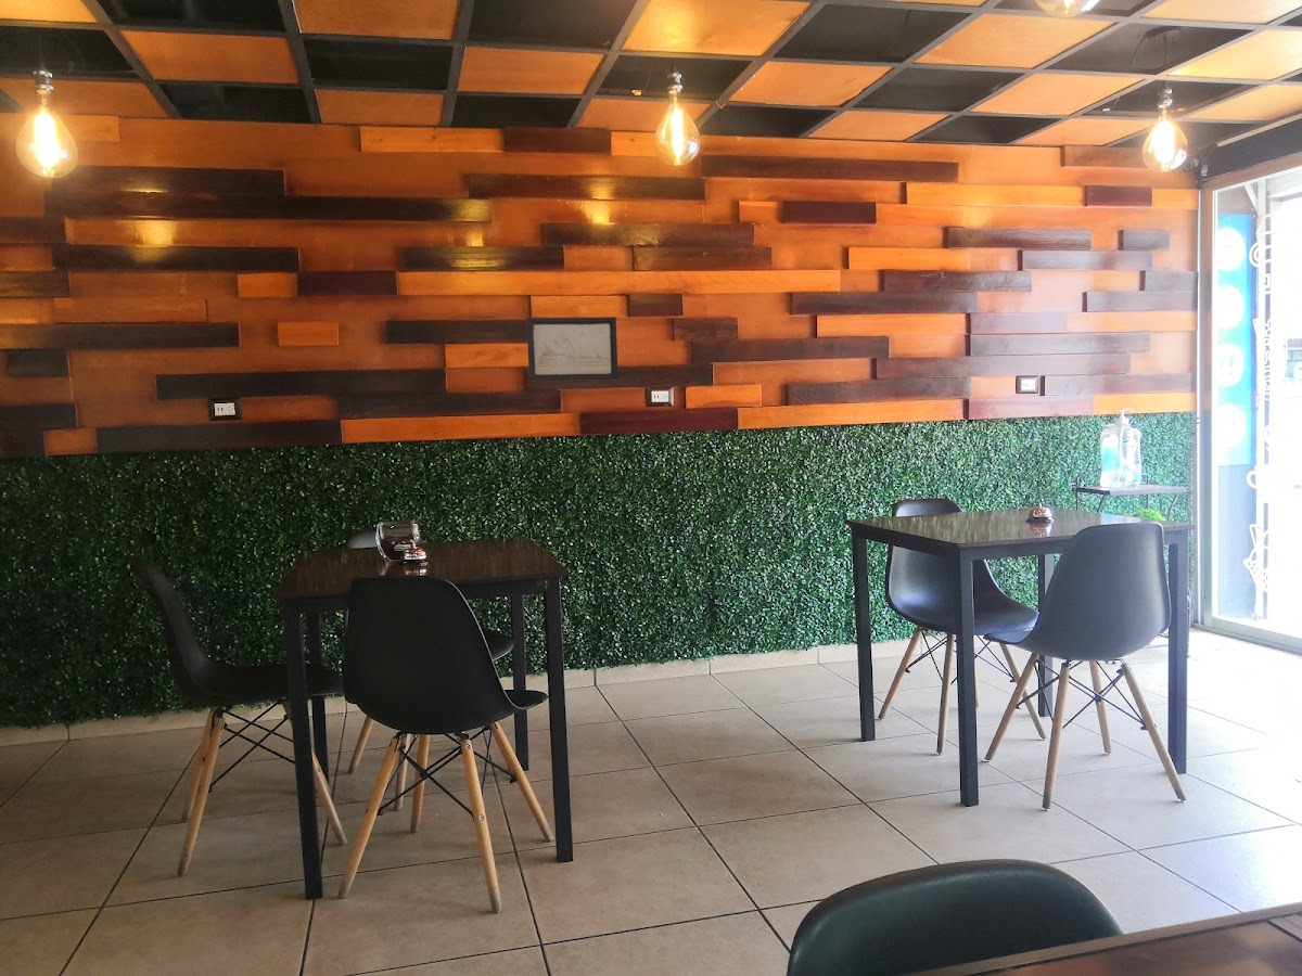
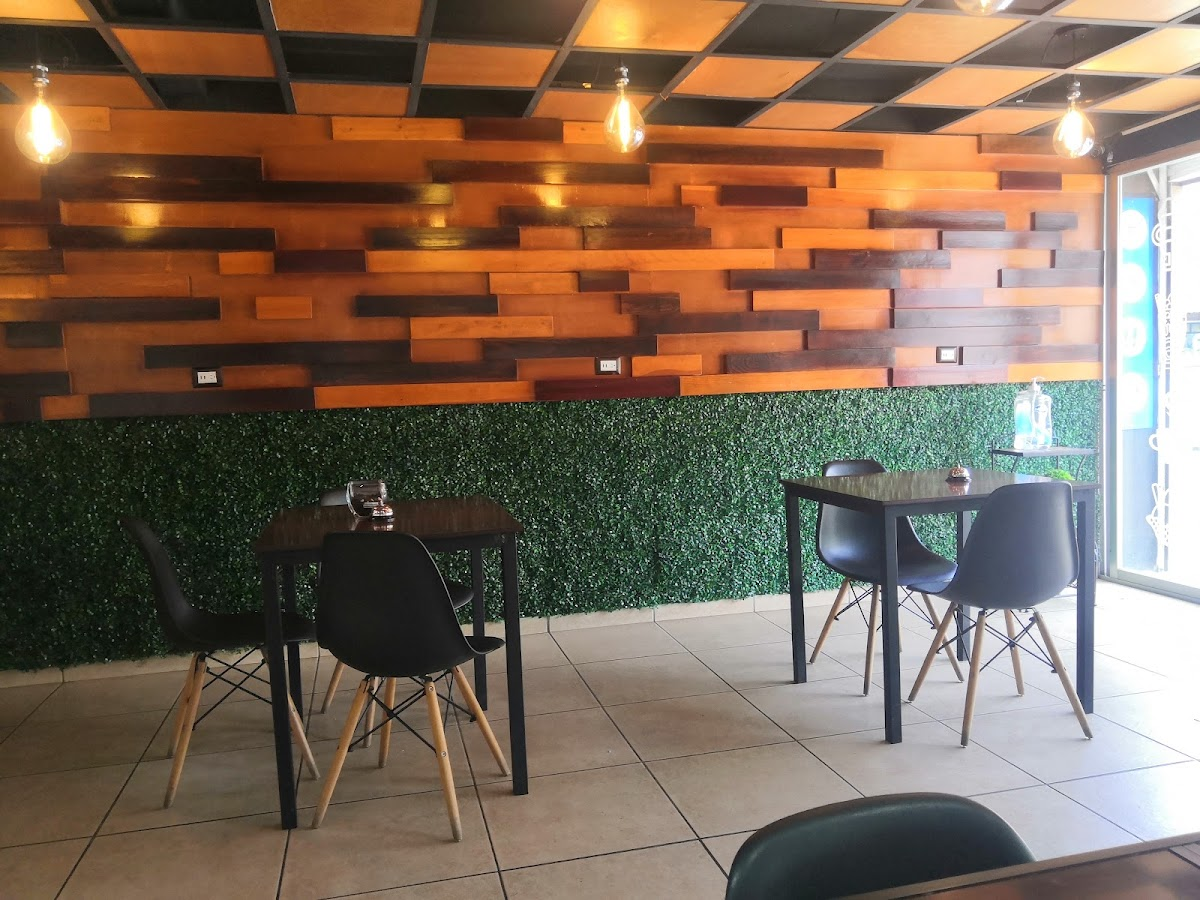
- wall art [525,316,620,383]
